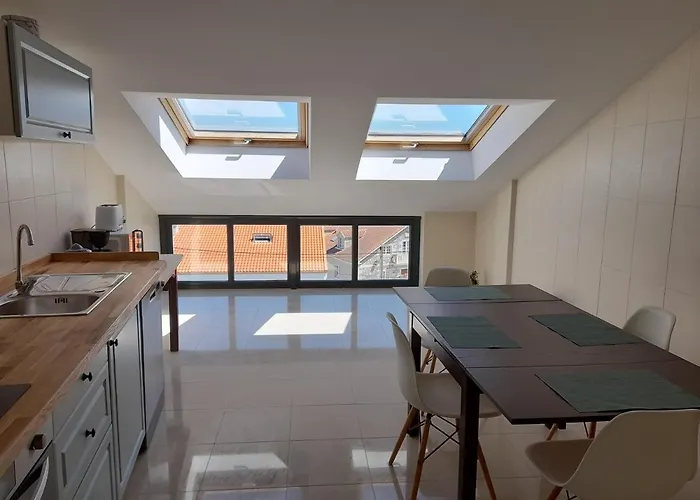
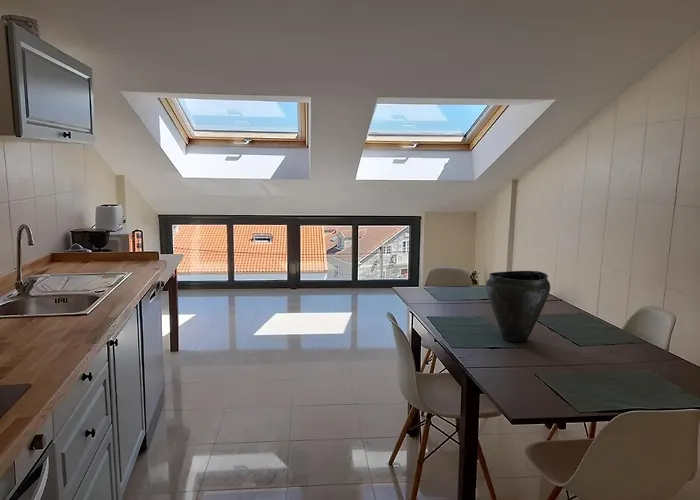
+ vase [485,270,551,343]
